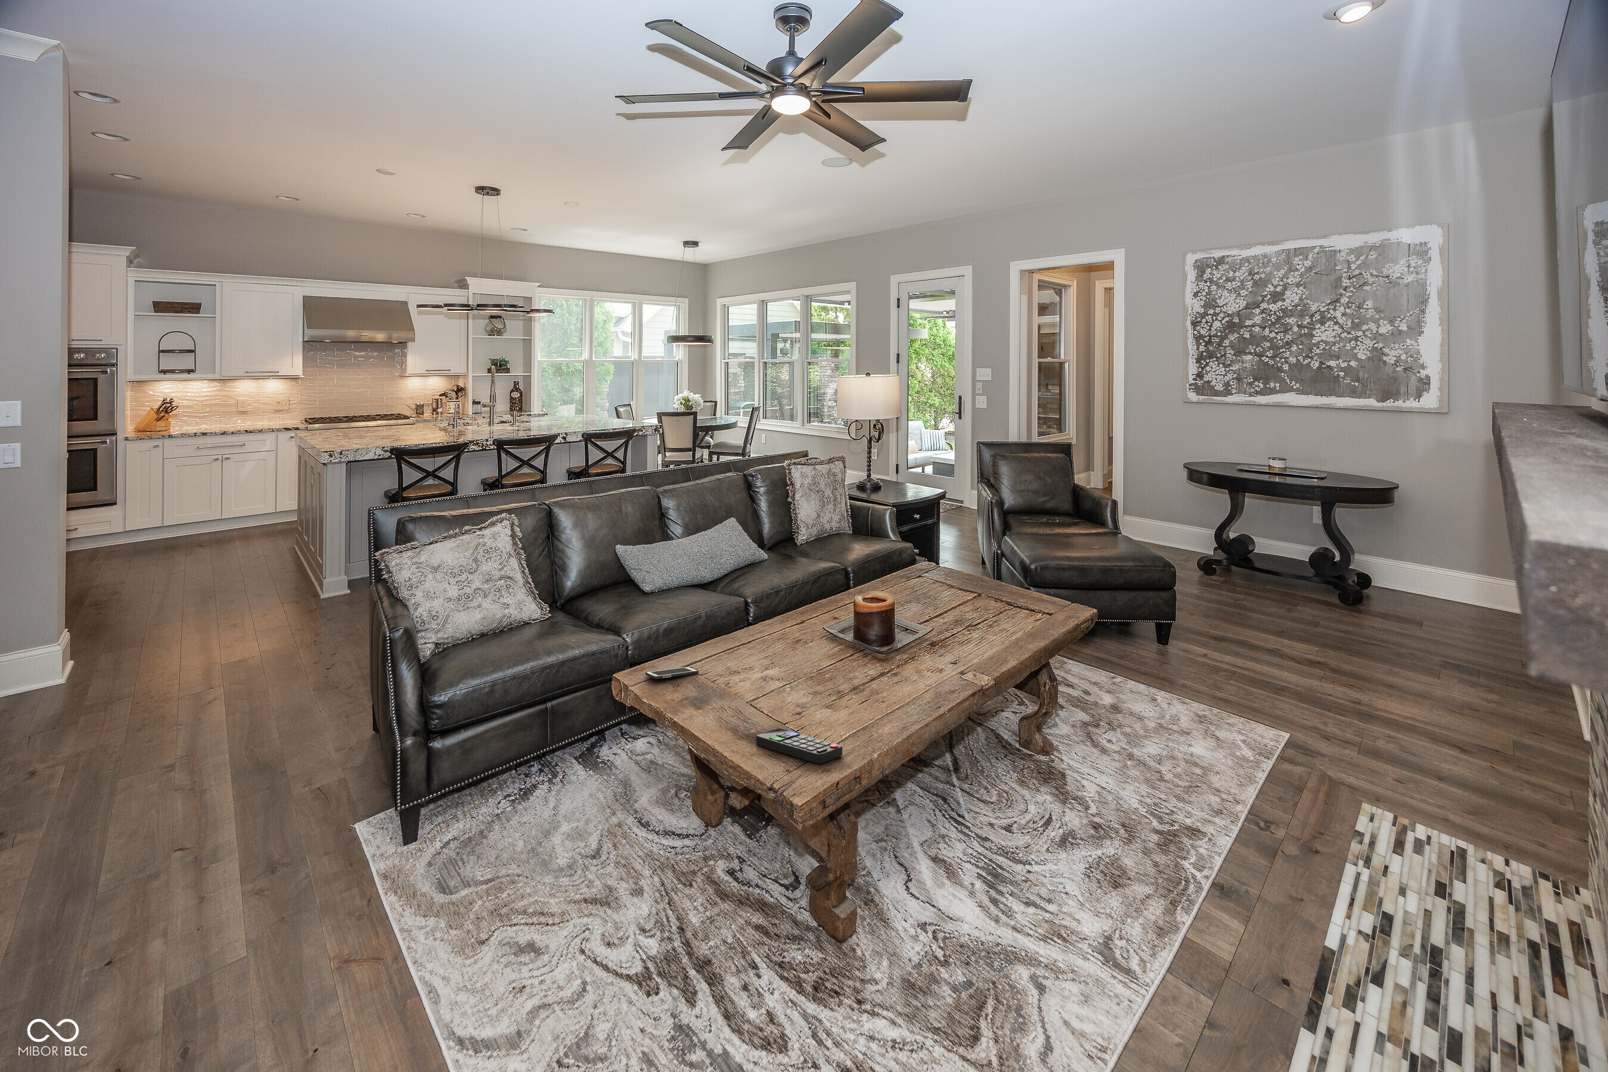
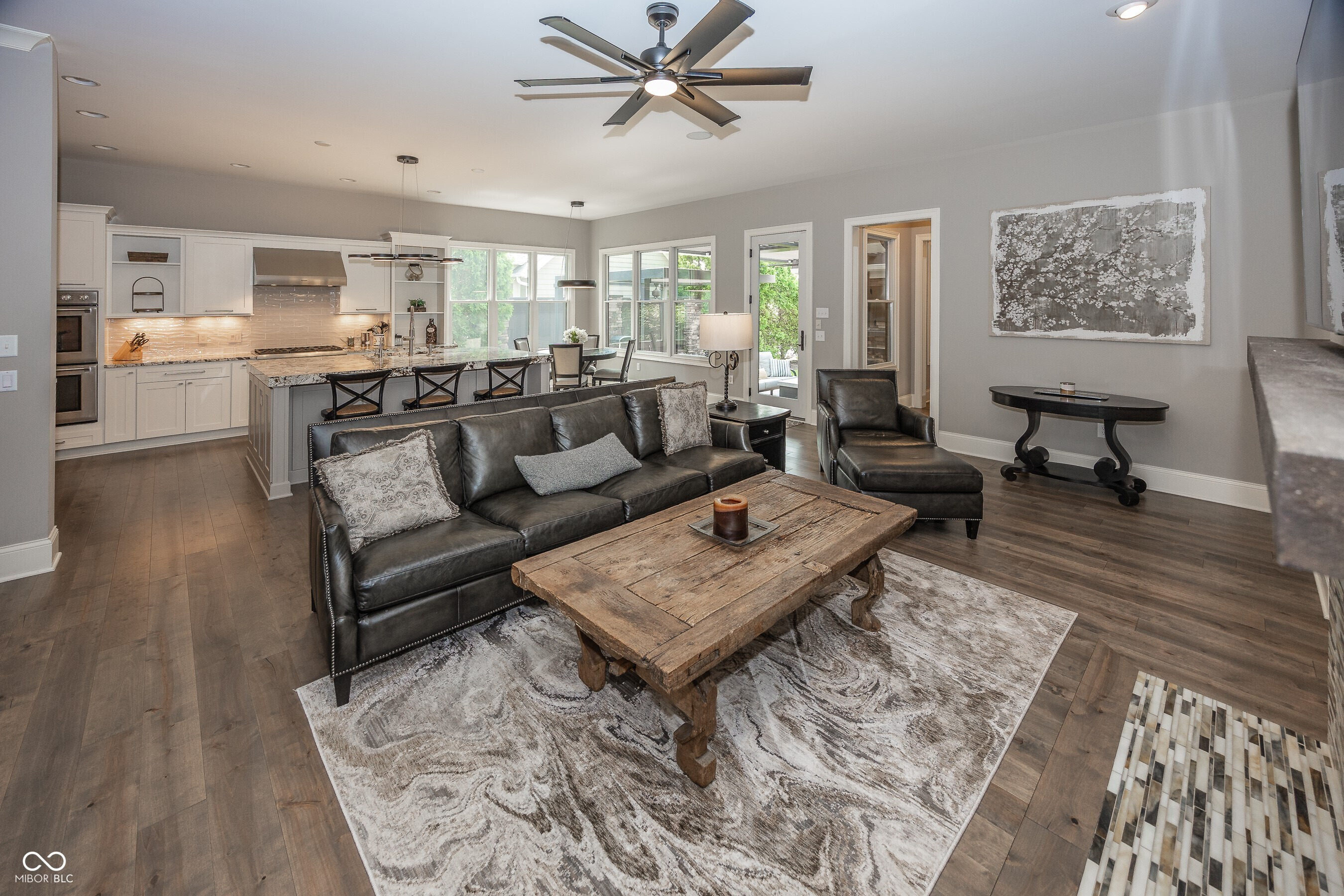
- cell phone [645,666,699,680]
- remote control [756,727,842,765]
